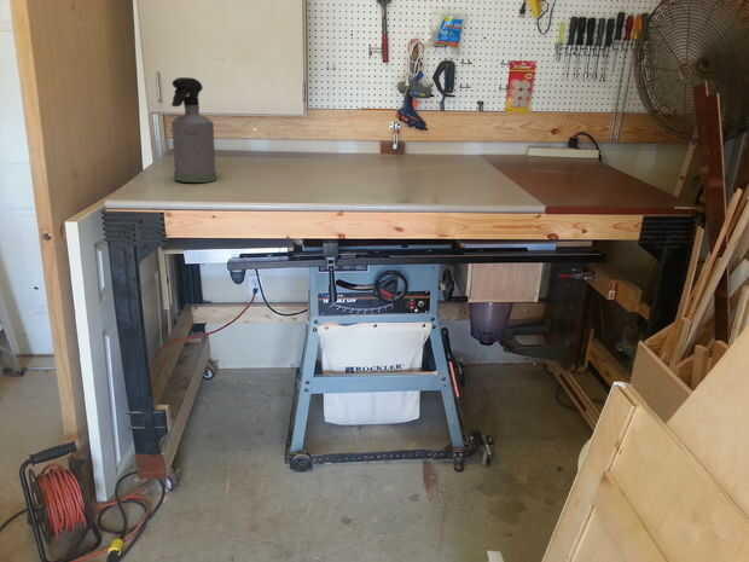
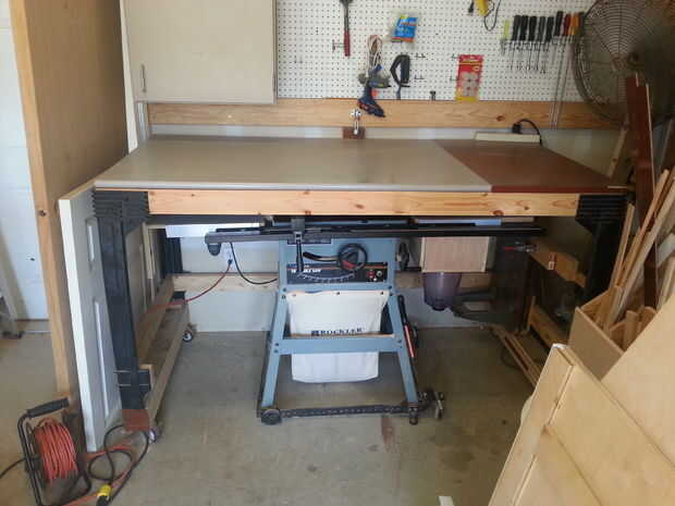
- spray bottle [170,76,217,184]
